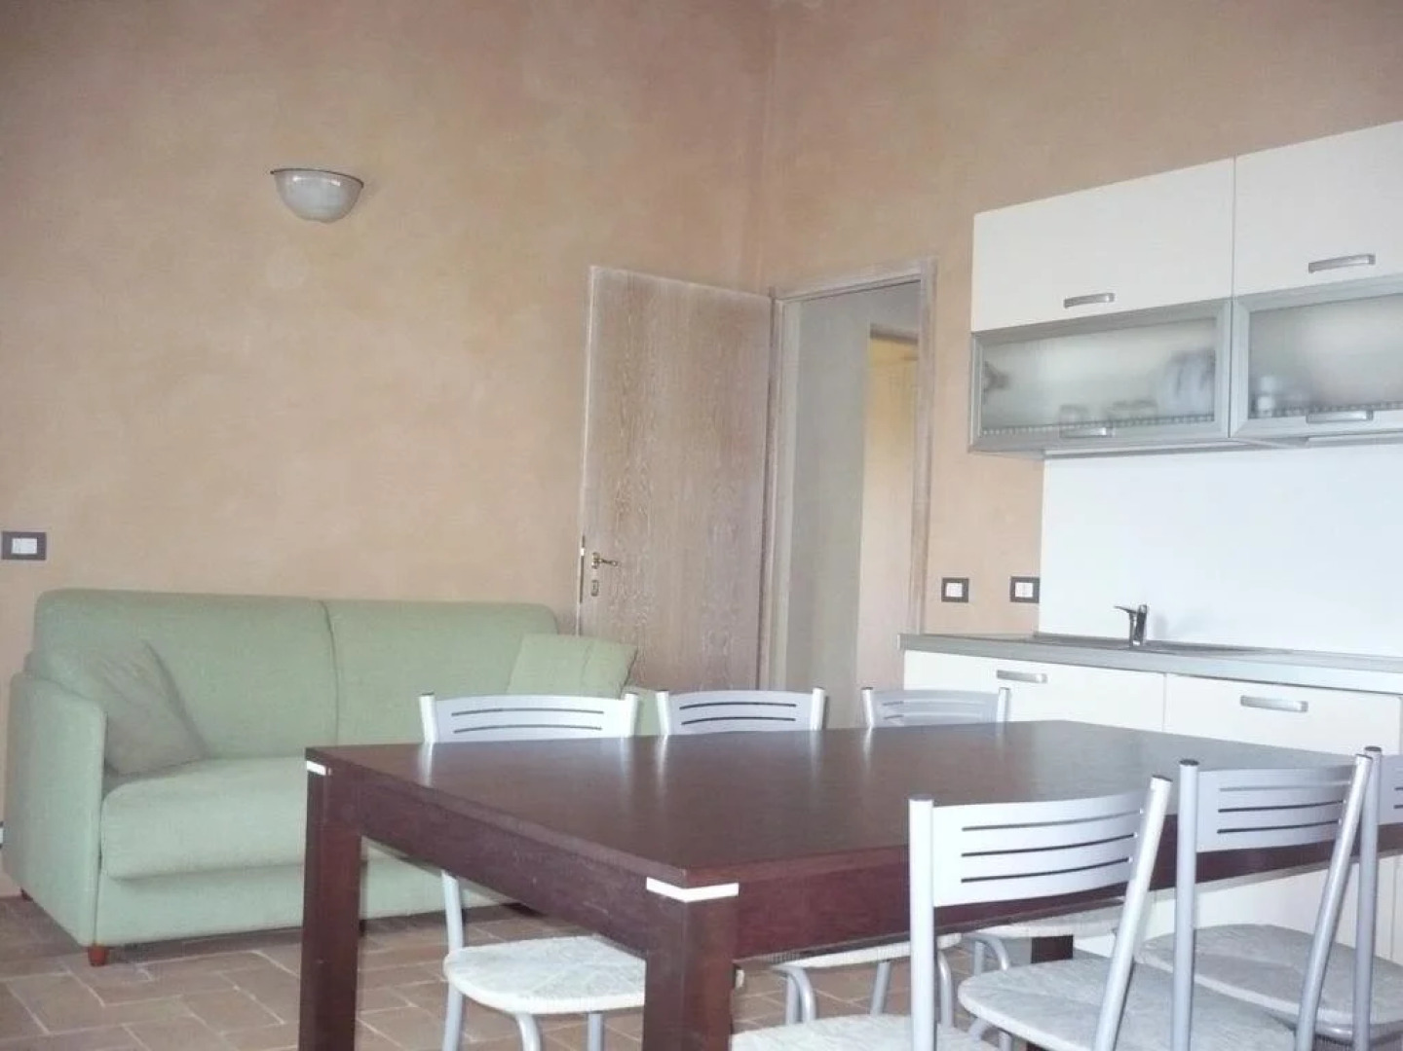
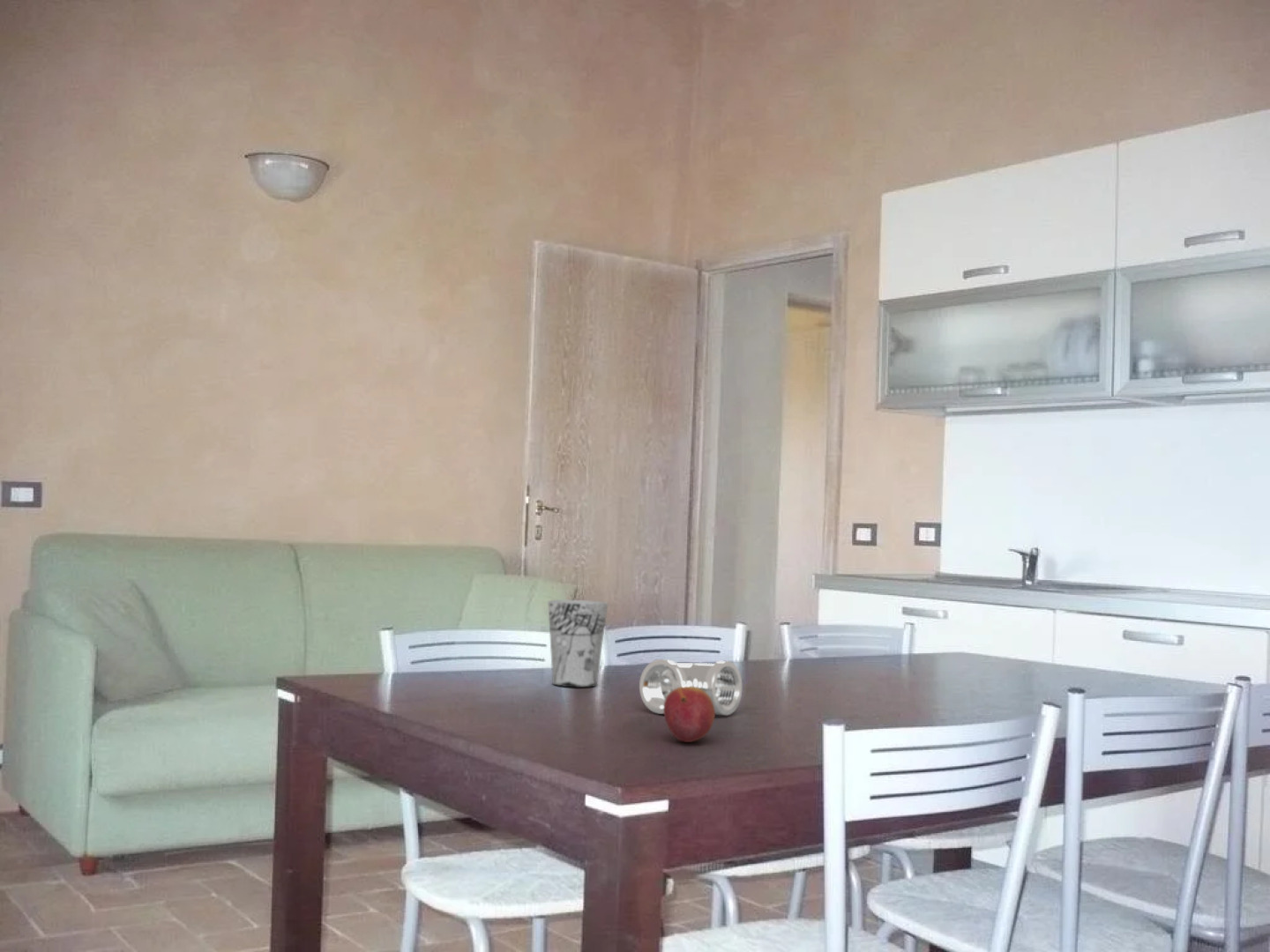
+ cup [547,599,609,688]
+ pipe fitting [639,658,743,716]
+ fruit [663,687,716,743]
